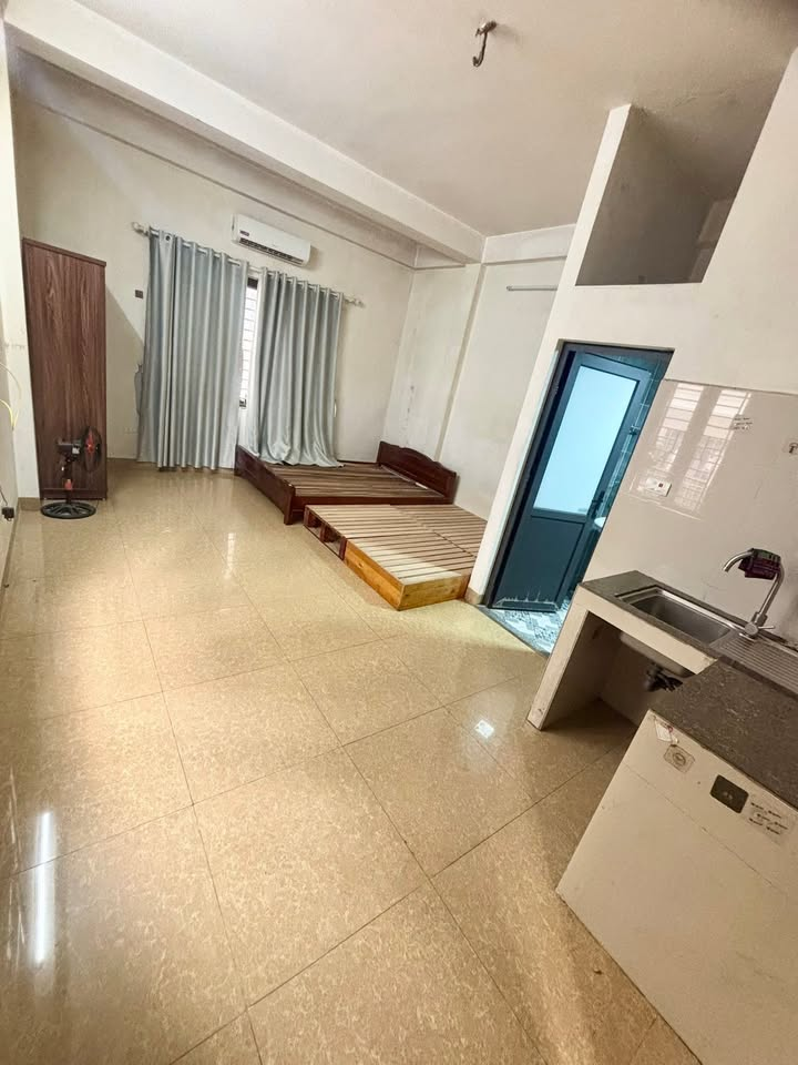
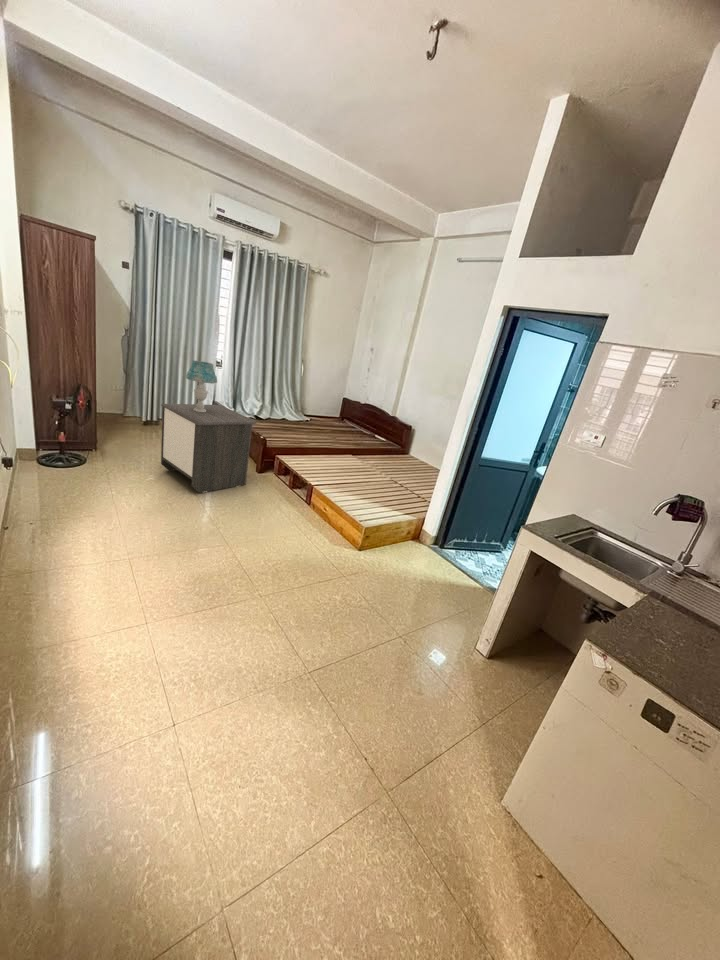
+ table lamp [185,360,218,412]
+ nightstand [160,403,258,493]
